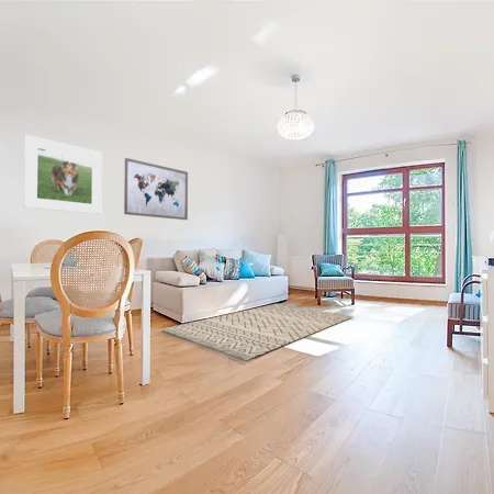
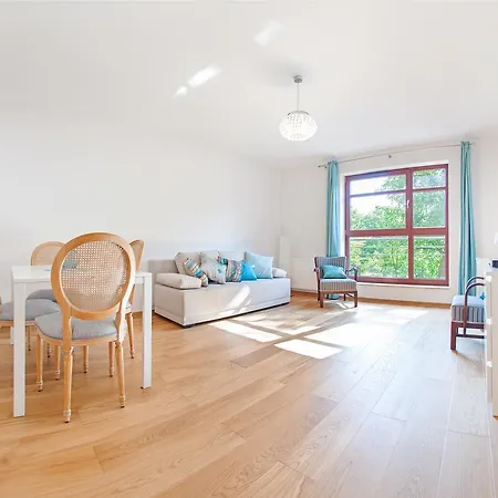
- wall art [123,157,189,221]
- rug [160,303,353,361]
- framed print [23,134,103,215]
